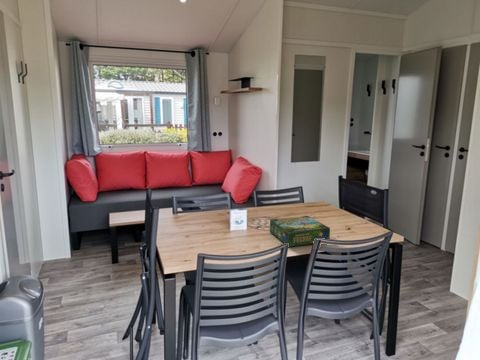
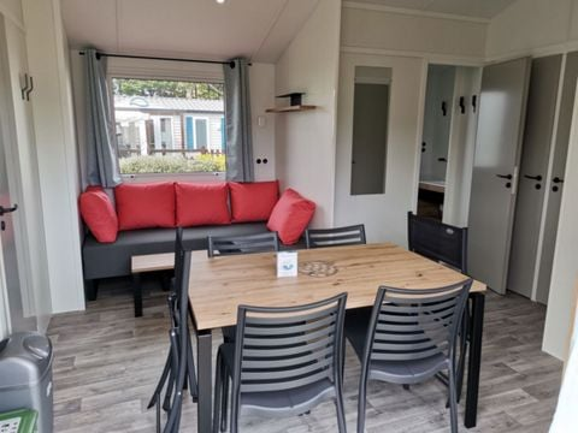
- board game [269,215,331,248]
